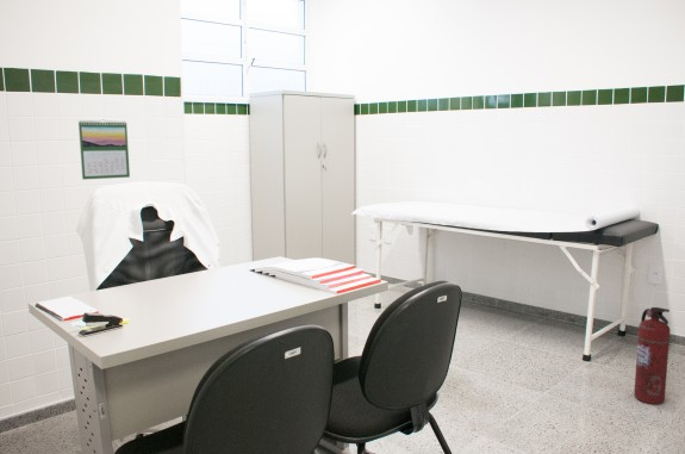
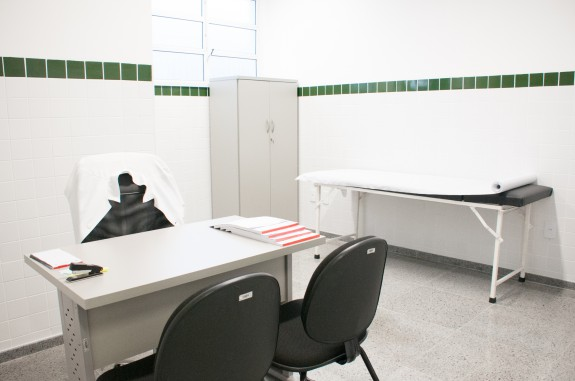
- calendar [77,118,131,181]
- fire extinguisher [633,306,671,405]
